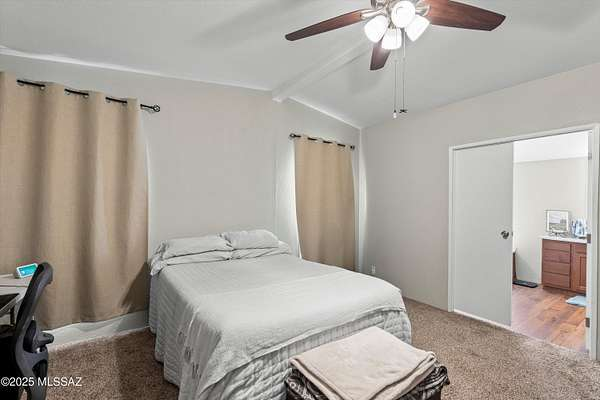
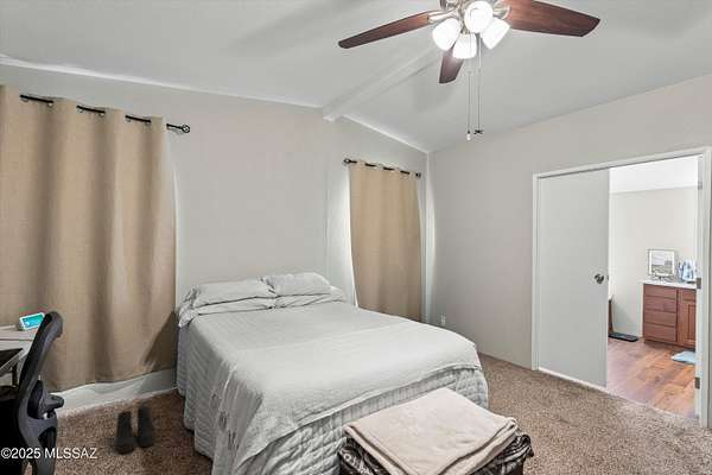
+ boots [115,405,158,455]
